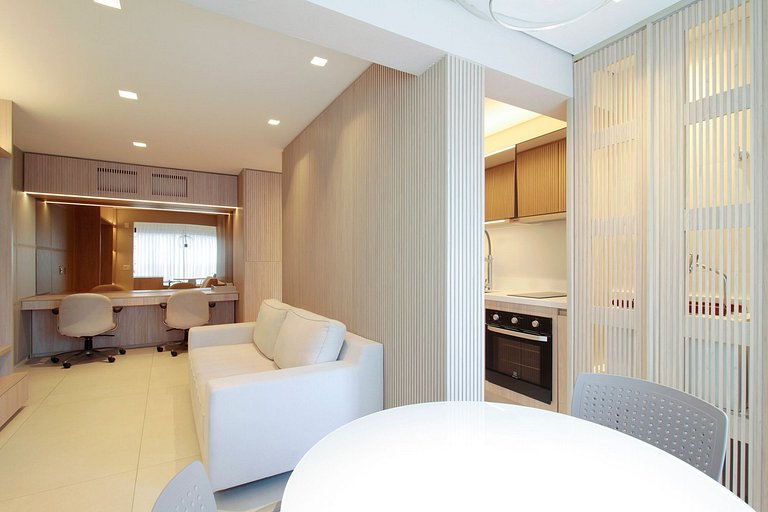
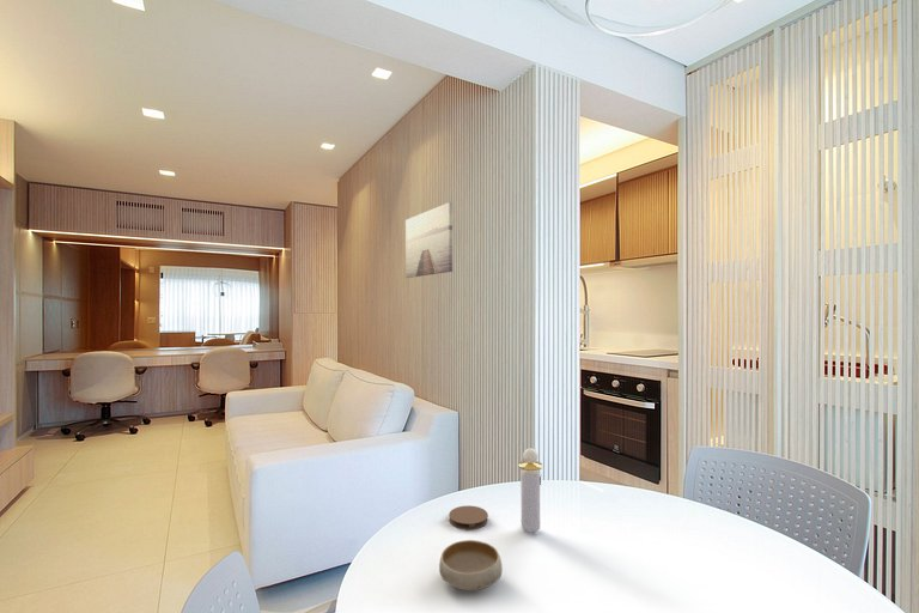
+ bowl [438,539,504,591]
+ perfume bottle [517,447,543,533]
+ wall art [404,201,454,279]
+ coaster [448,504,489,530]
